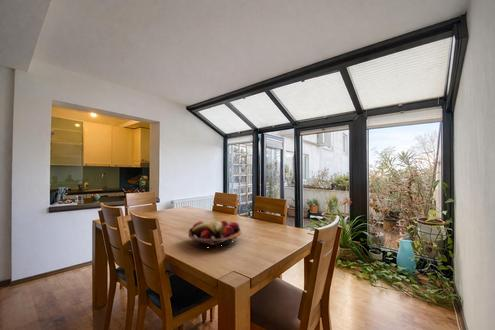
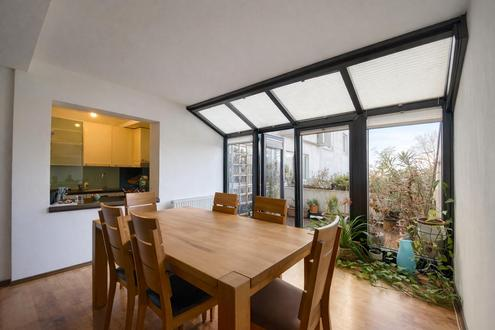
- fruit basket [187,220,243,249]
